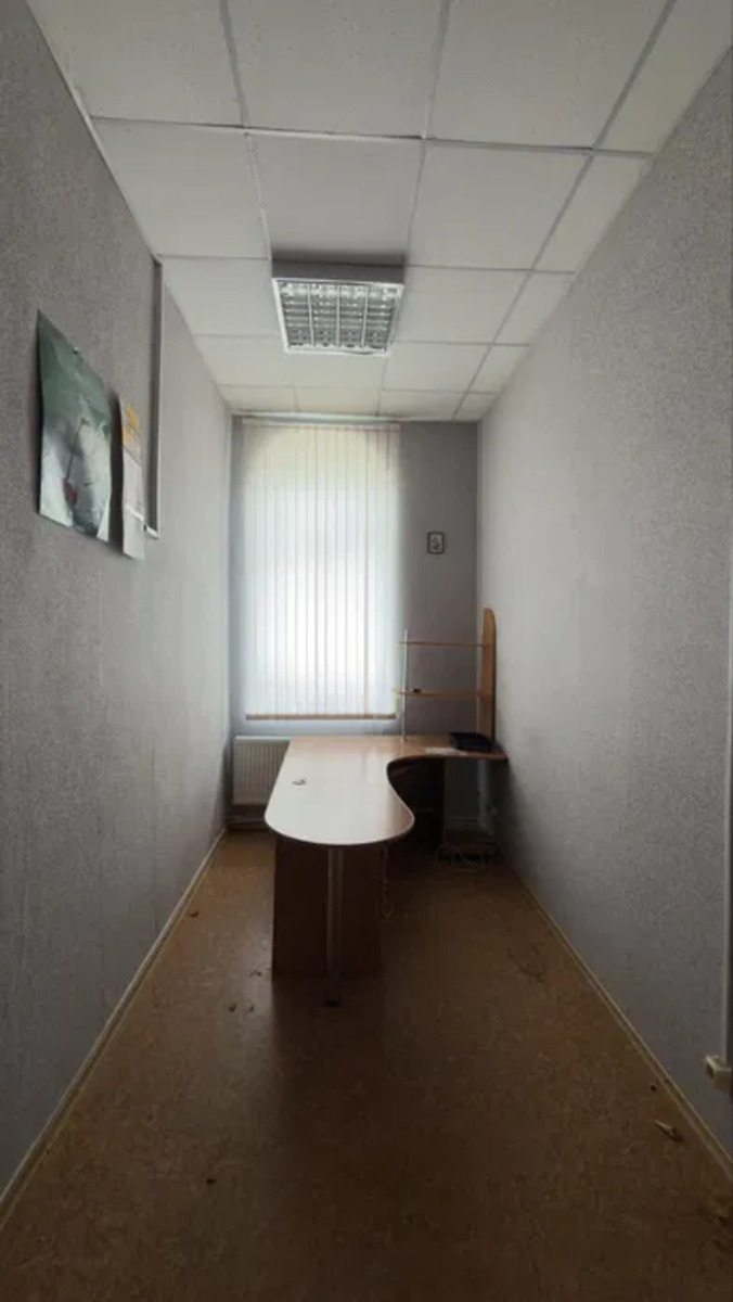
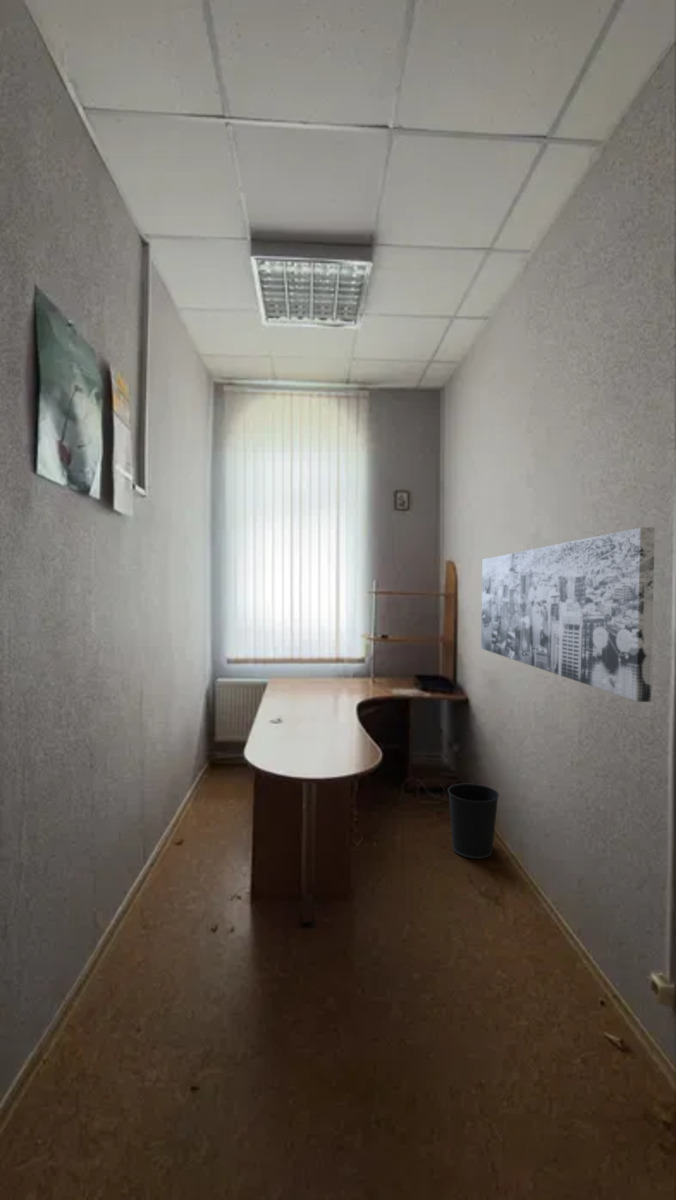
+ wastebasket [447,782,500,860]
+ wall art [480,526,656,703]
